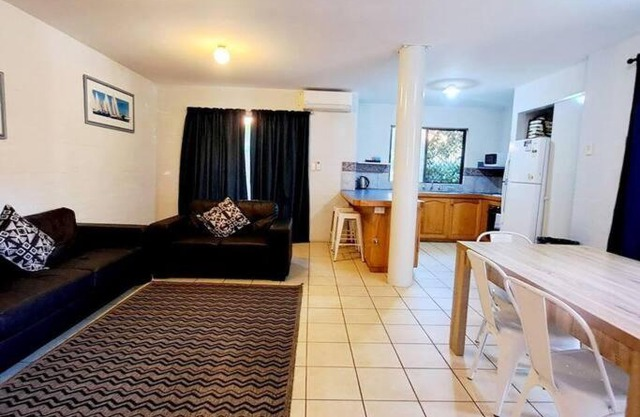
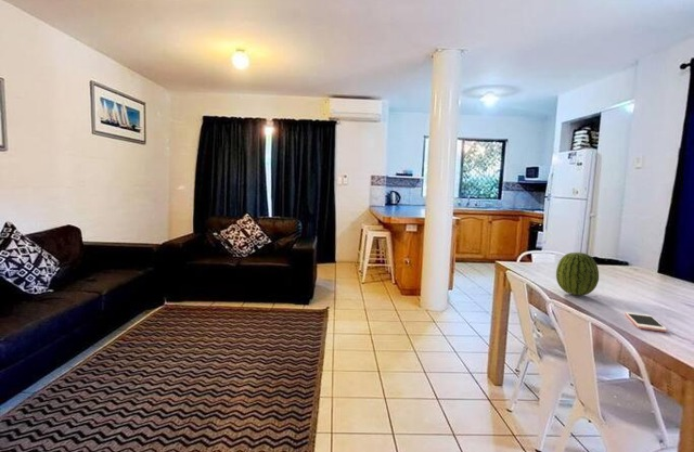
+ fruit [555,251,600,297]
+ cell phone [625,311,668,333]
